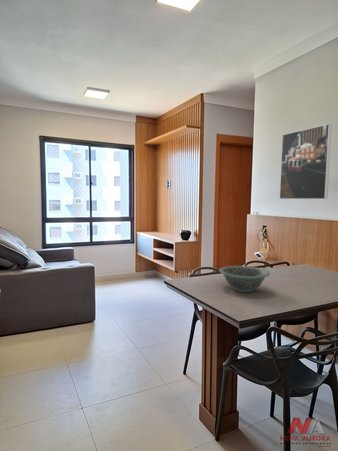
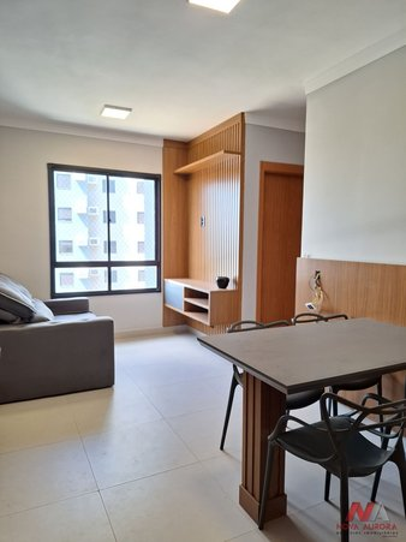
- decorative bowl [218,265,271,293]
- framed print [279,123,332,200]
